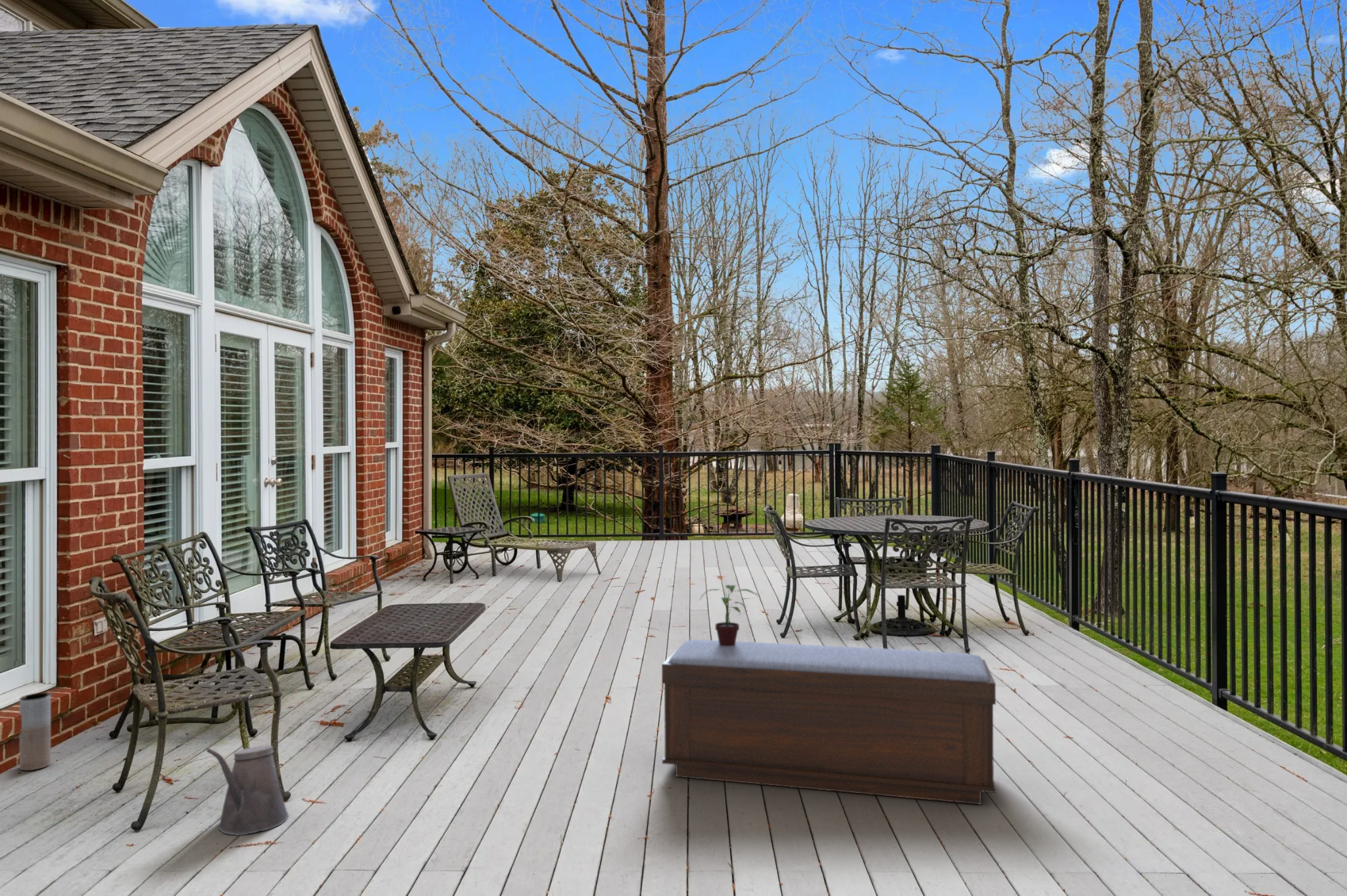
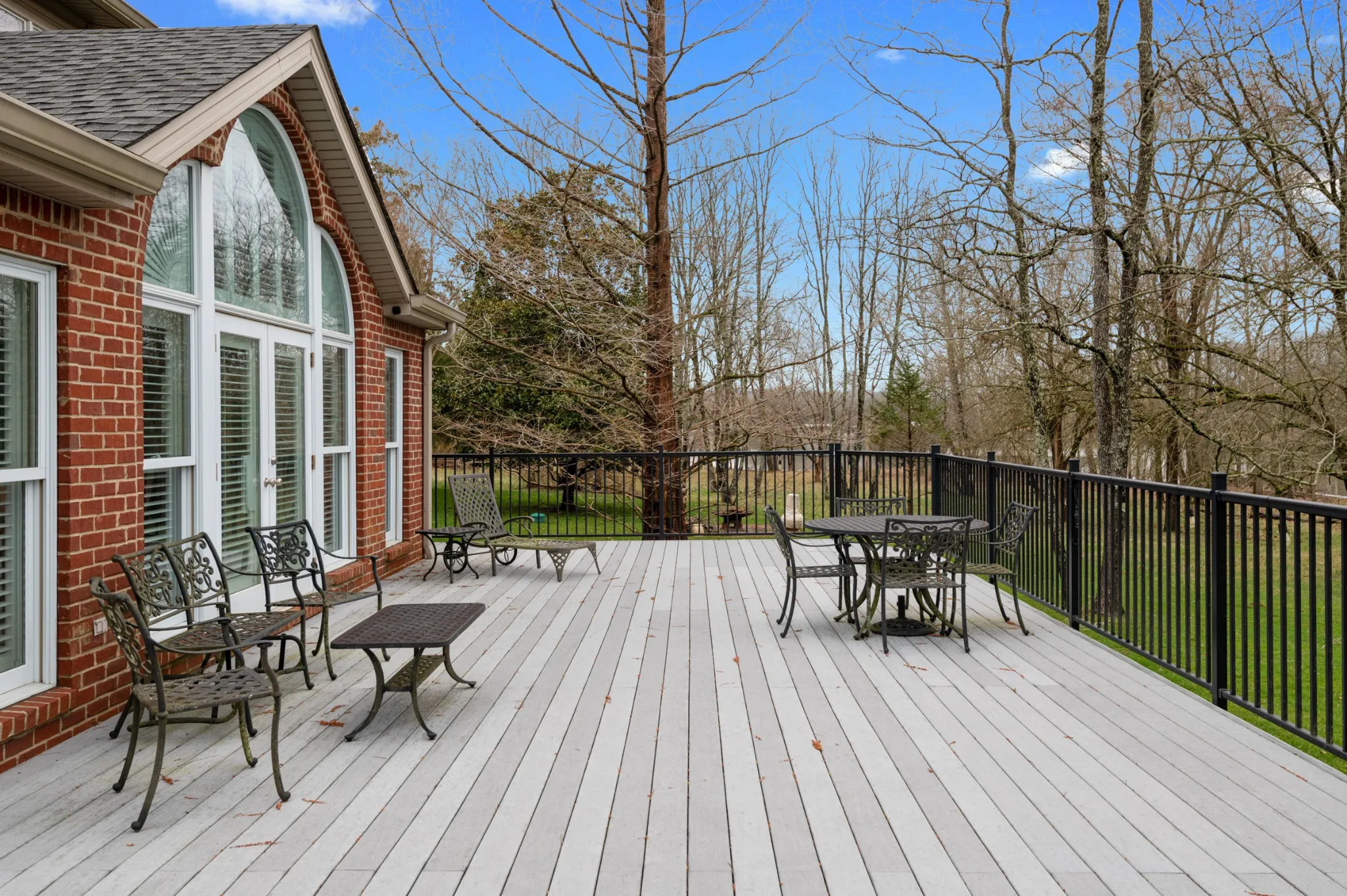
- vase [19,692,51,771]
- watering can [206,745,289,836]
- potted plant [698,584,762,646]
- bench [661,639,997,805]
